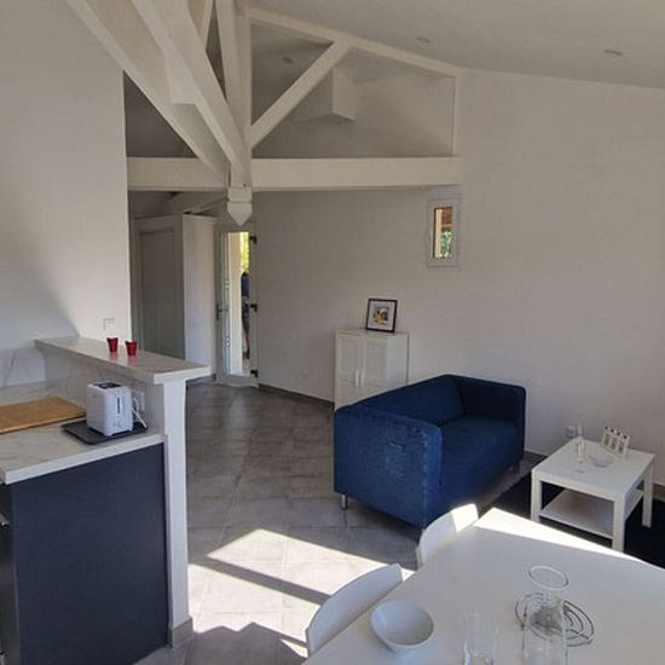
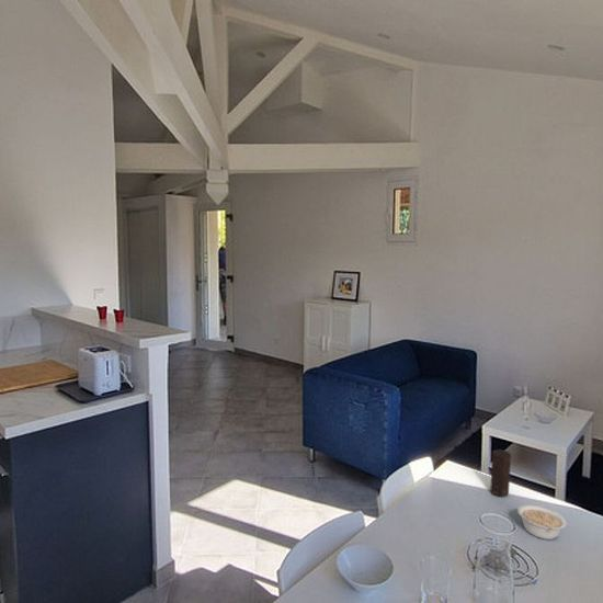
+ candle [489,448,512,498]
+ legume [516,503,568,541]
